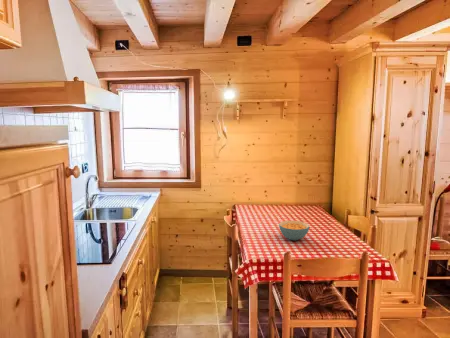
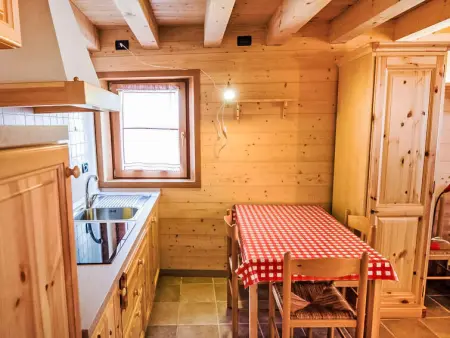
- cereal bowl [278,220,310,241]
